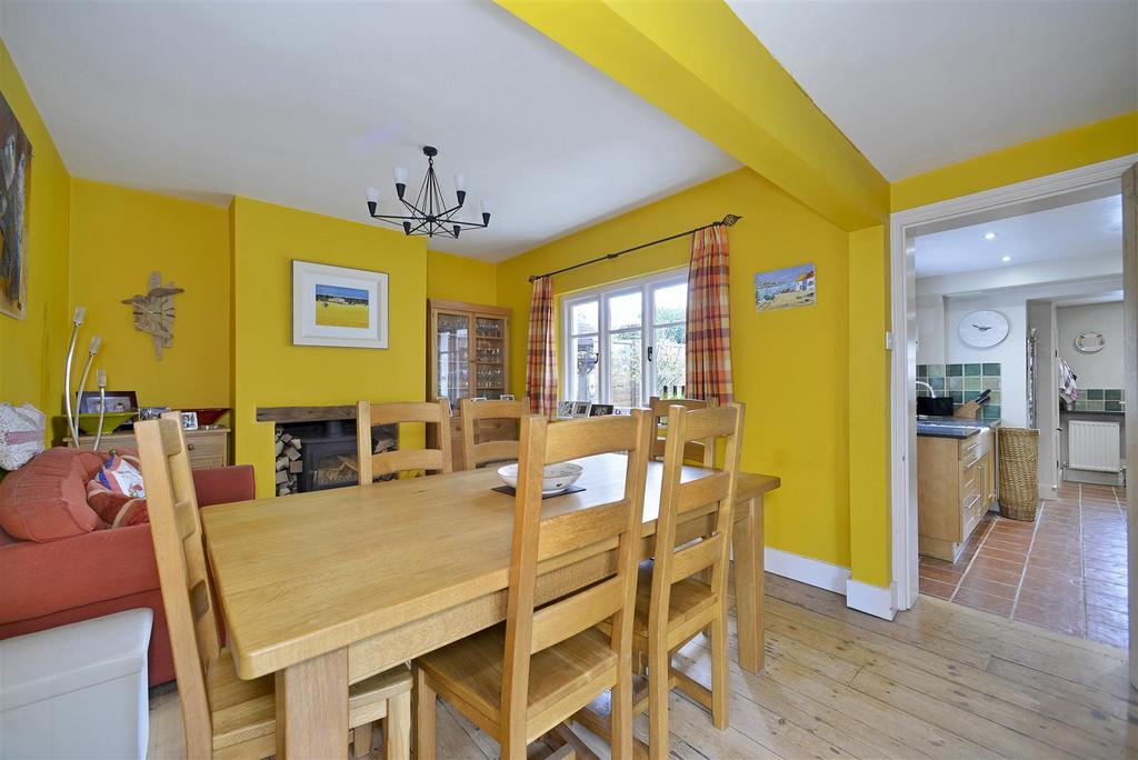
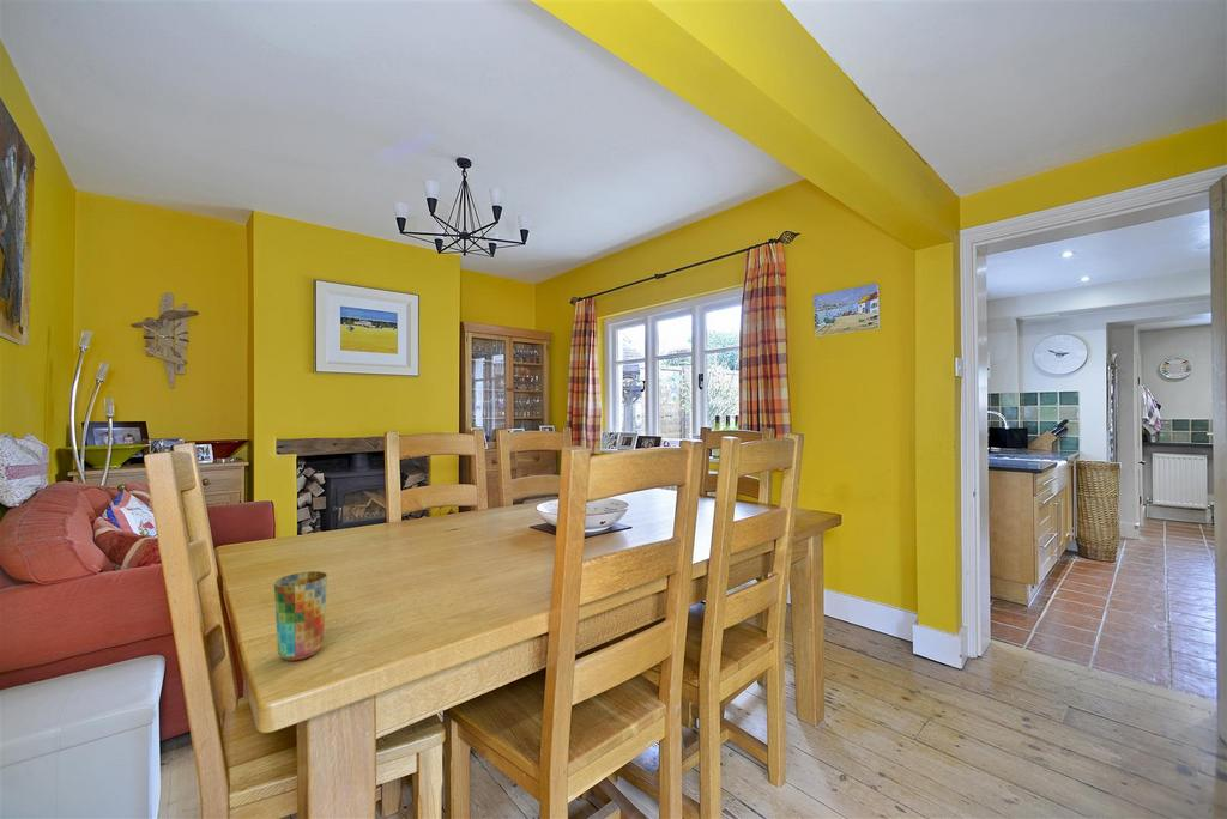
+ cup [273,570,328,662]
